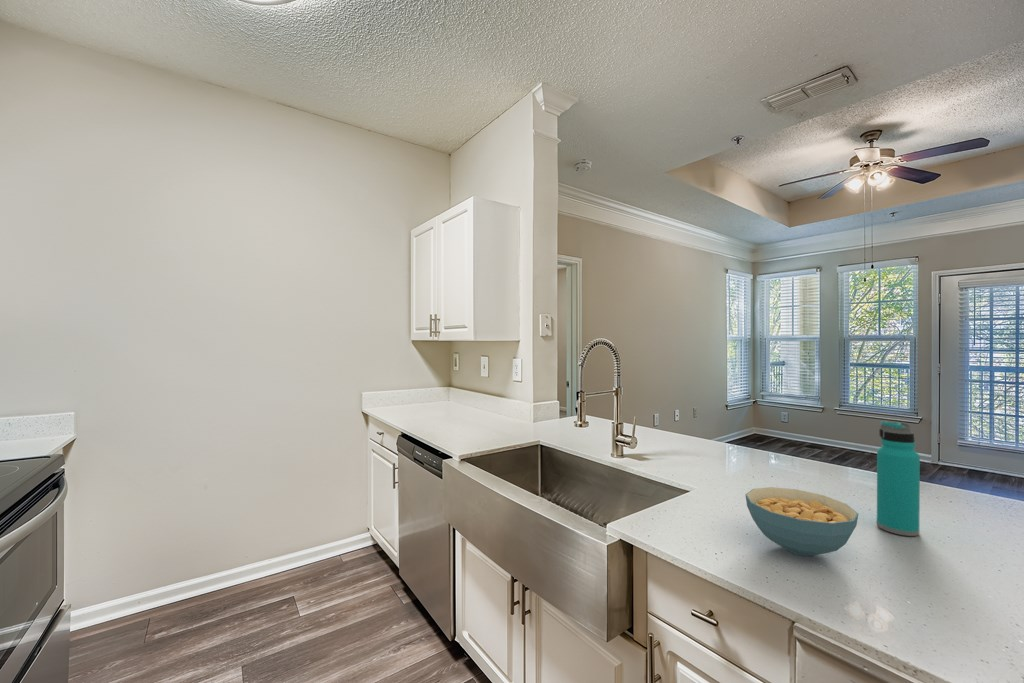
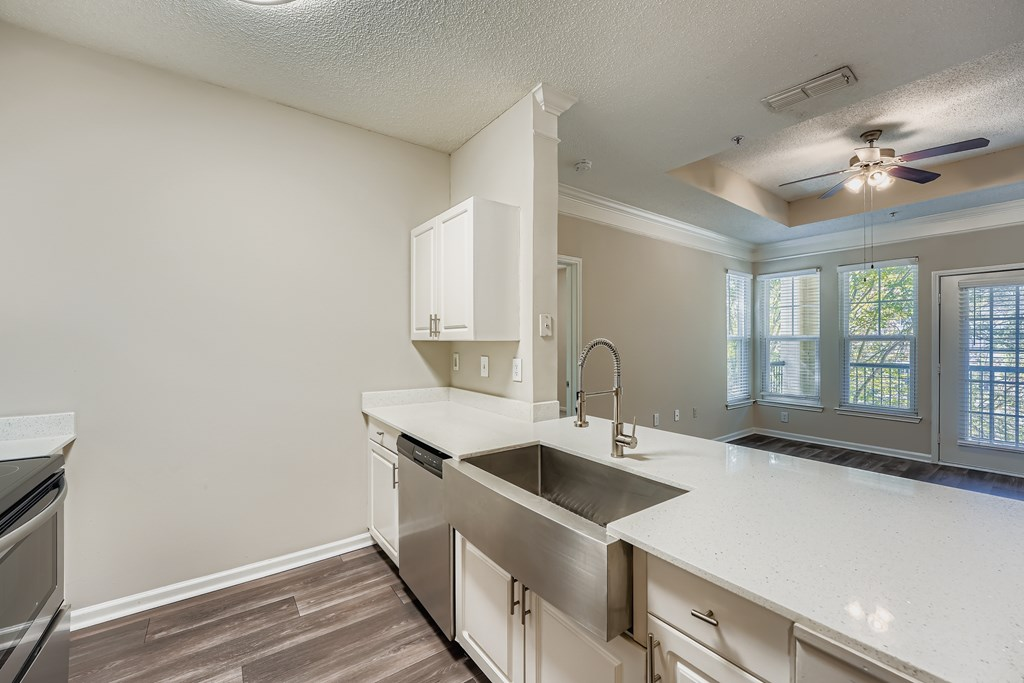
- cereal bowl [745,486,859,557]
- water bottle [876,420,921,537]
